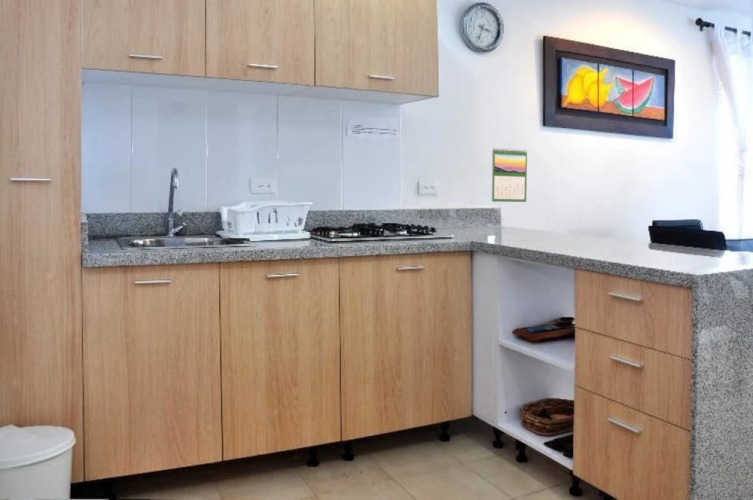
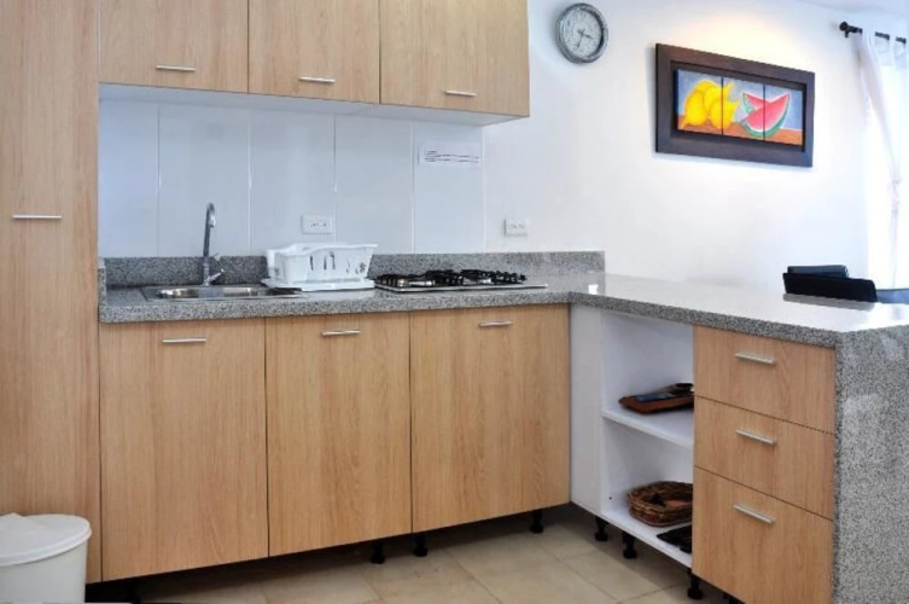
- calendar [491,147,528,203]
